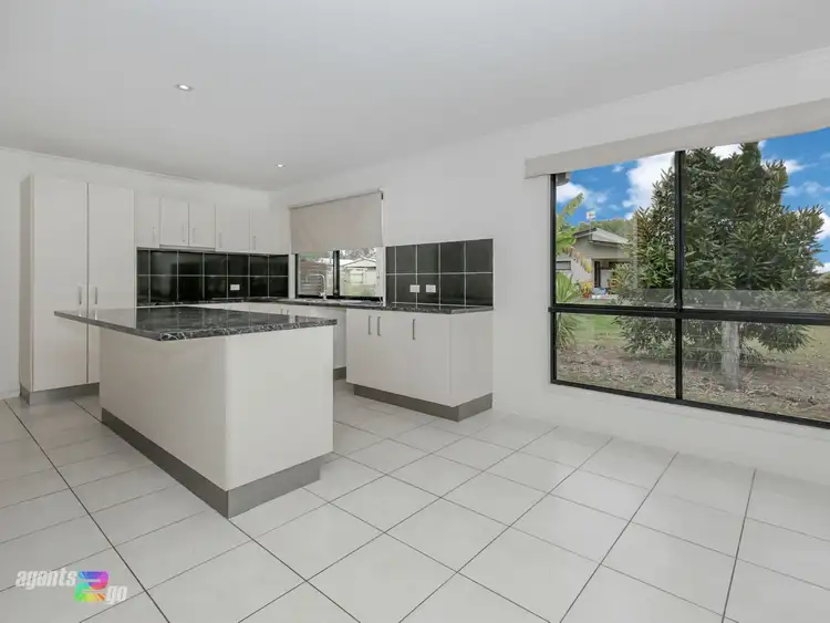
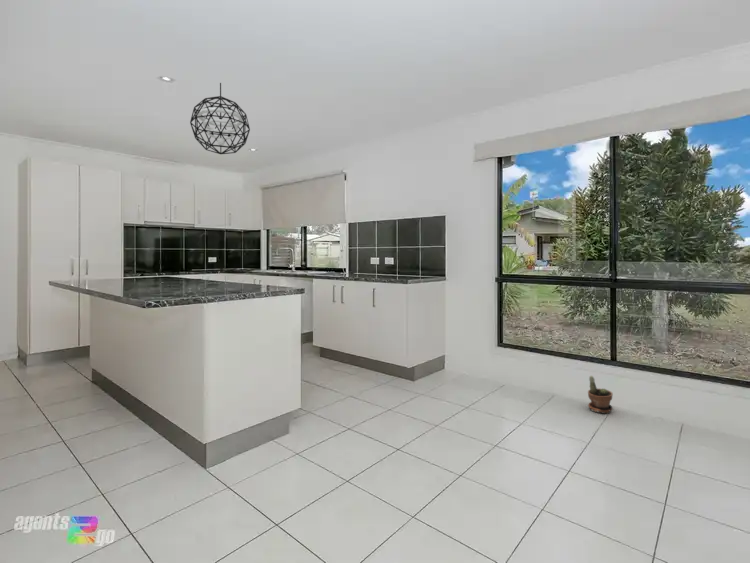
+ potted plant [587,375,614,415]
+ pendant light [189,82,251,155]
